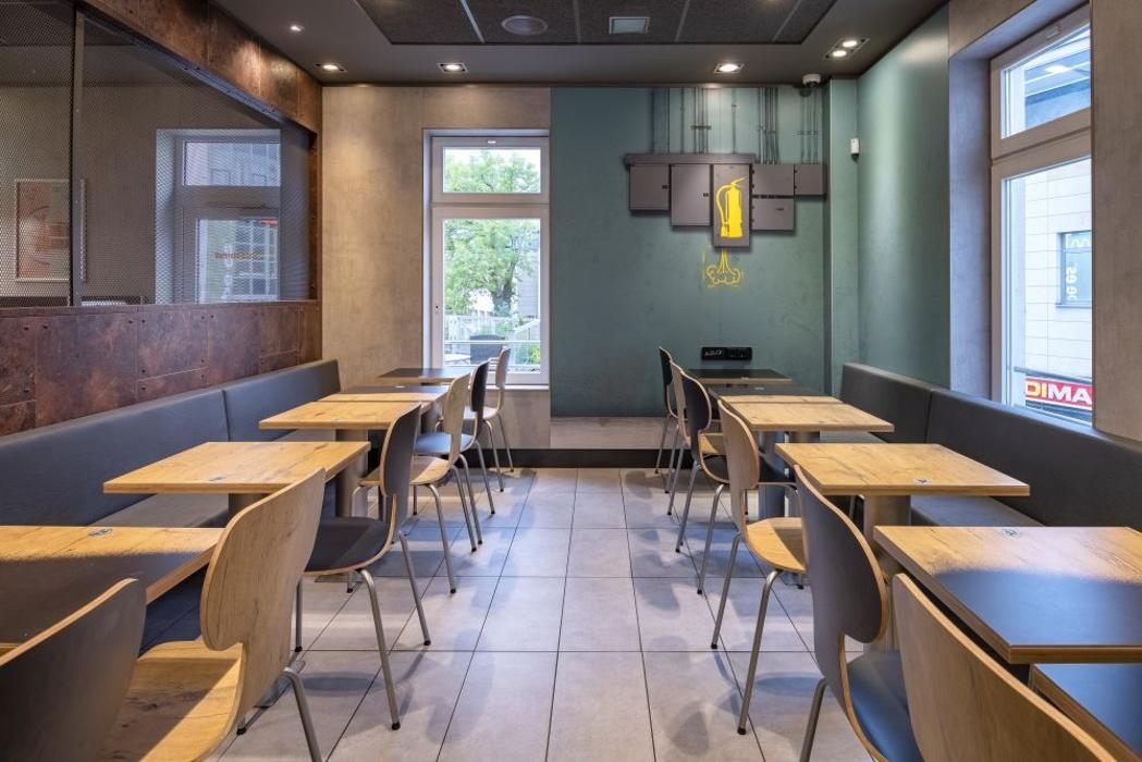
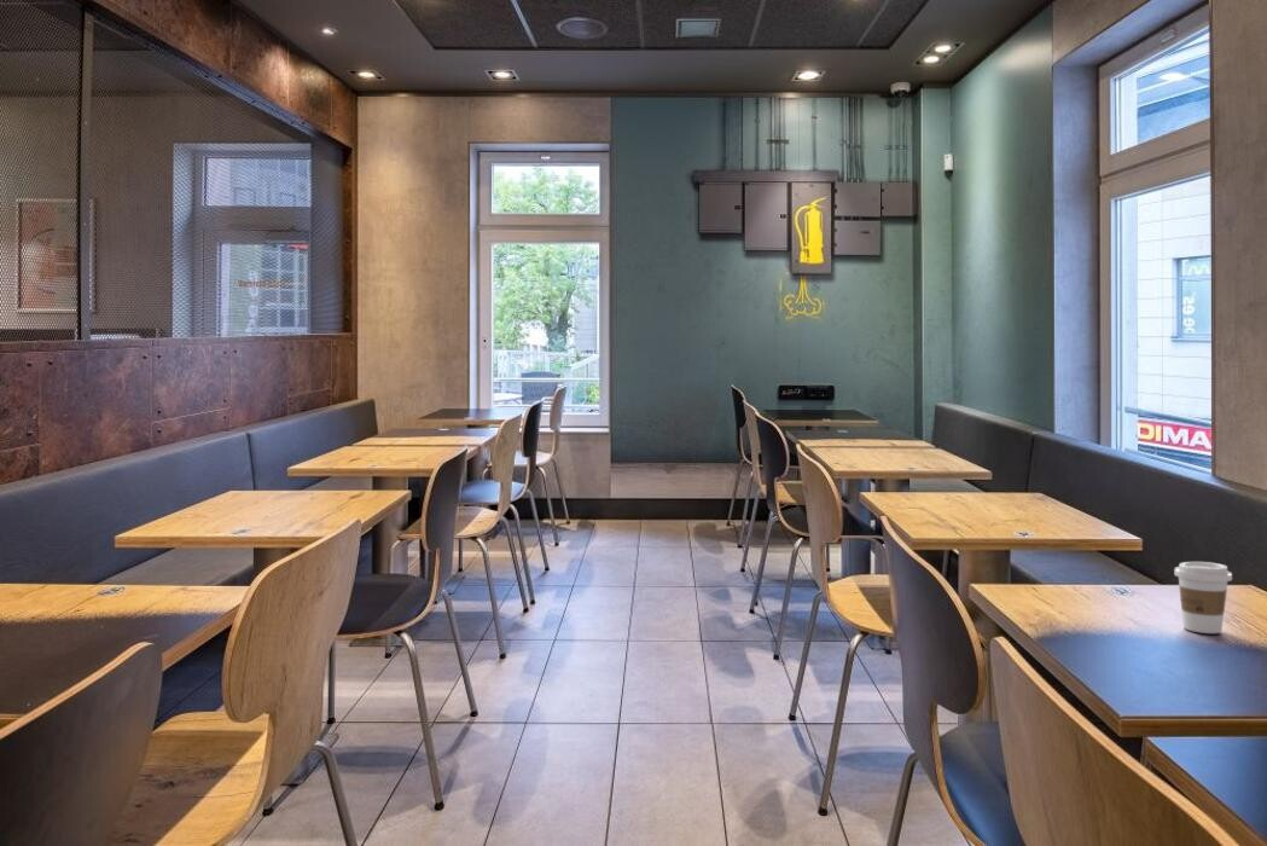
+ coffee cup [1173,561,1233,634]
